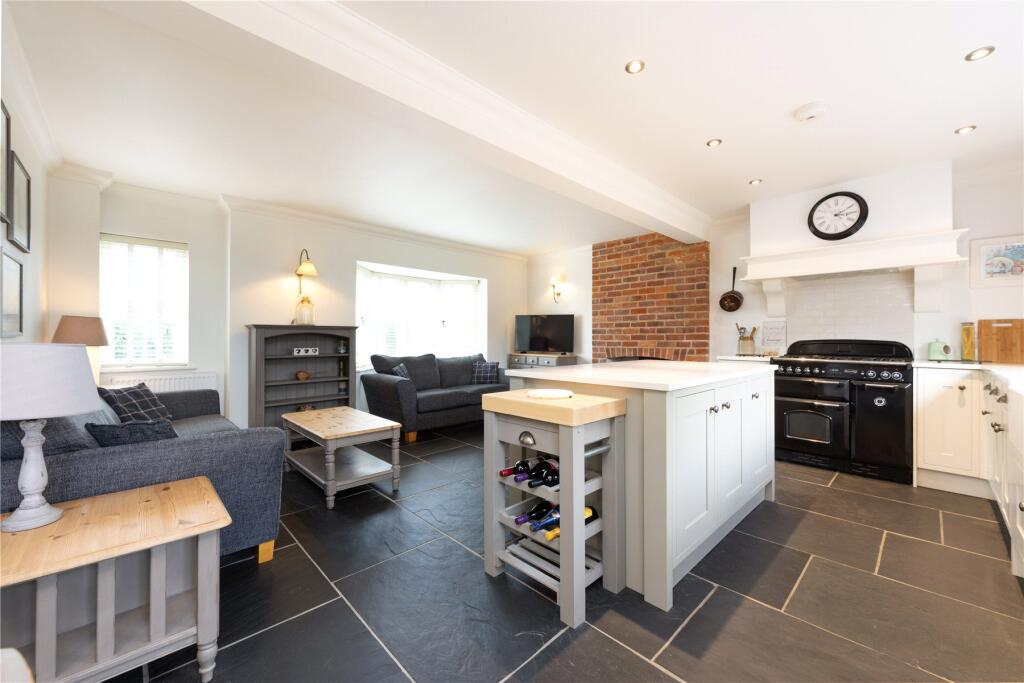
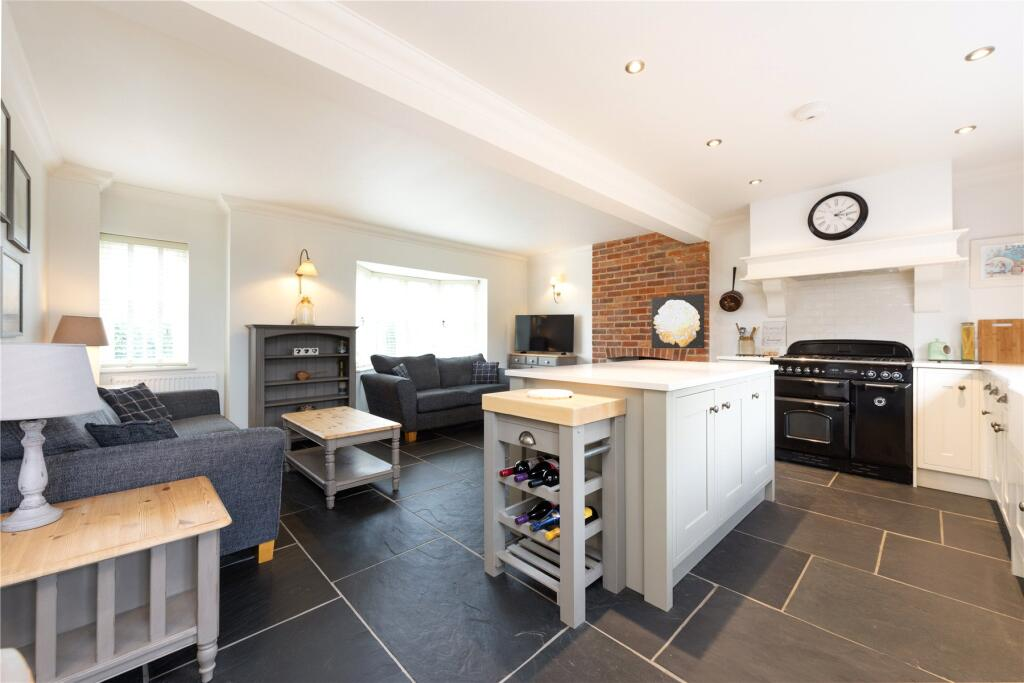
+ wall art [650,293,706,350]
